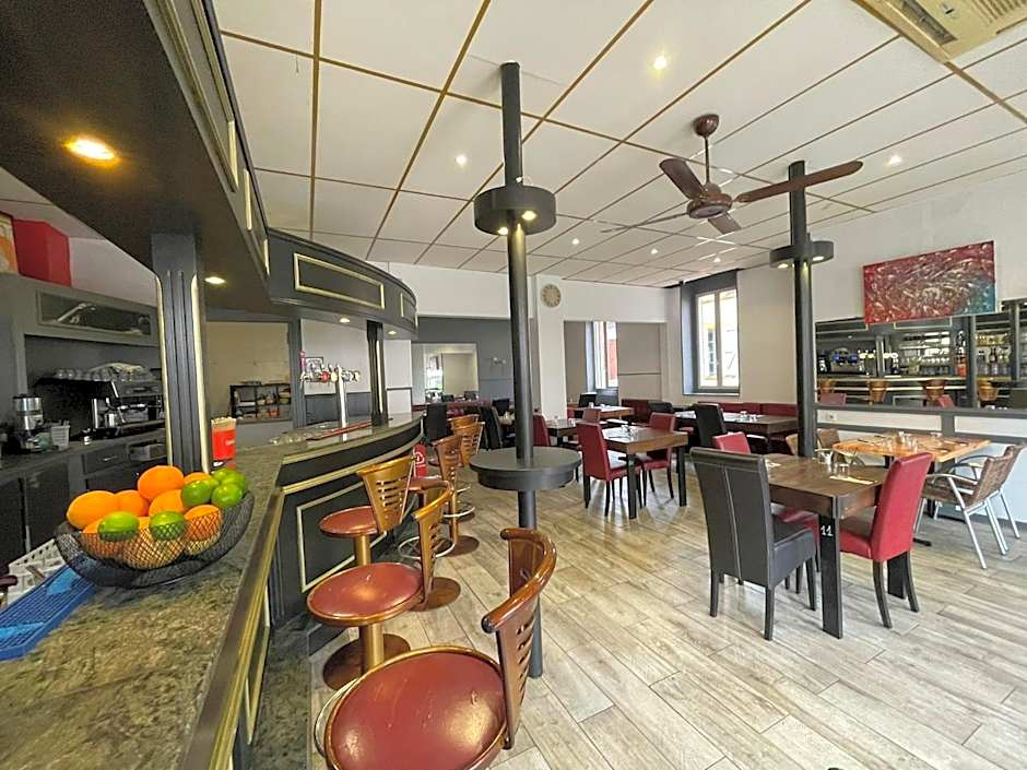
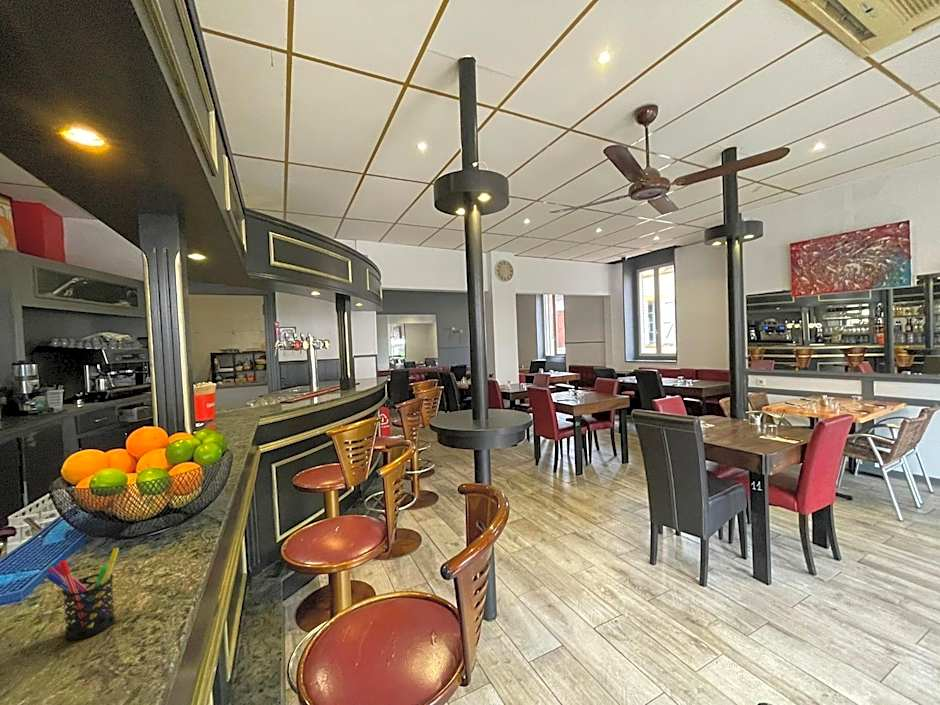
+ pen holder [45,547,120,641]
